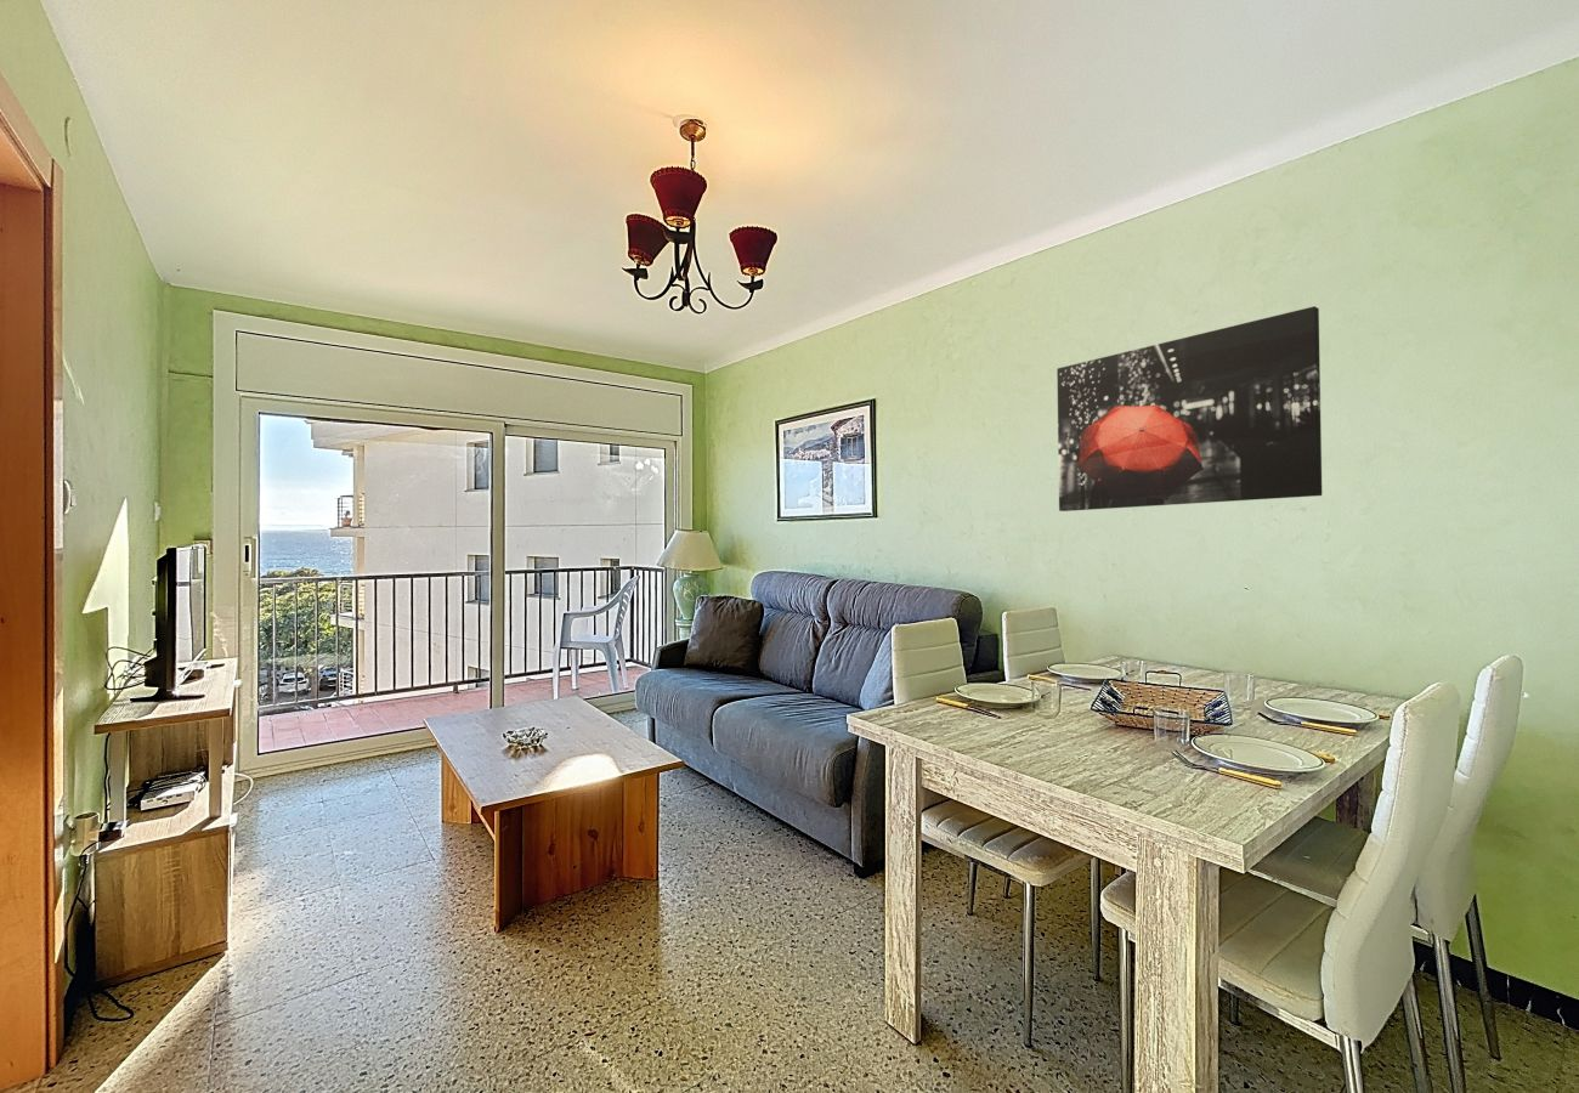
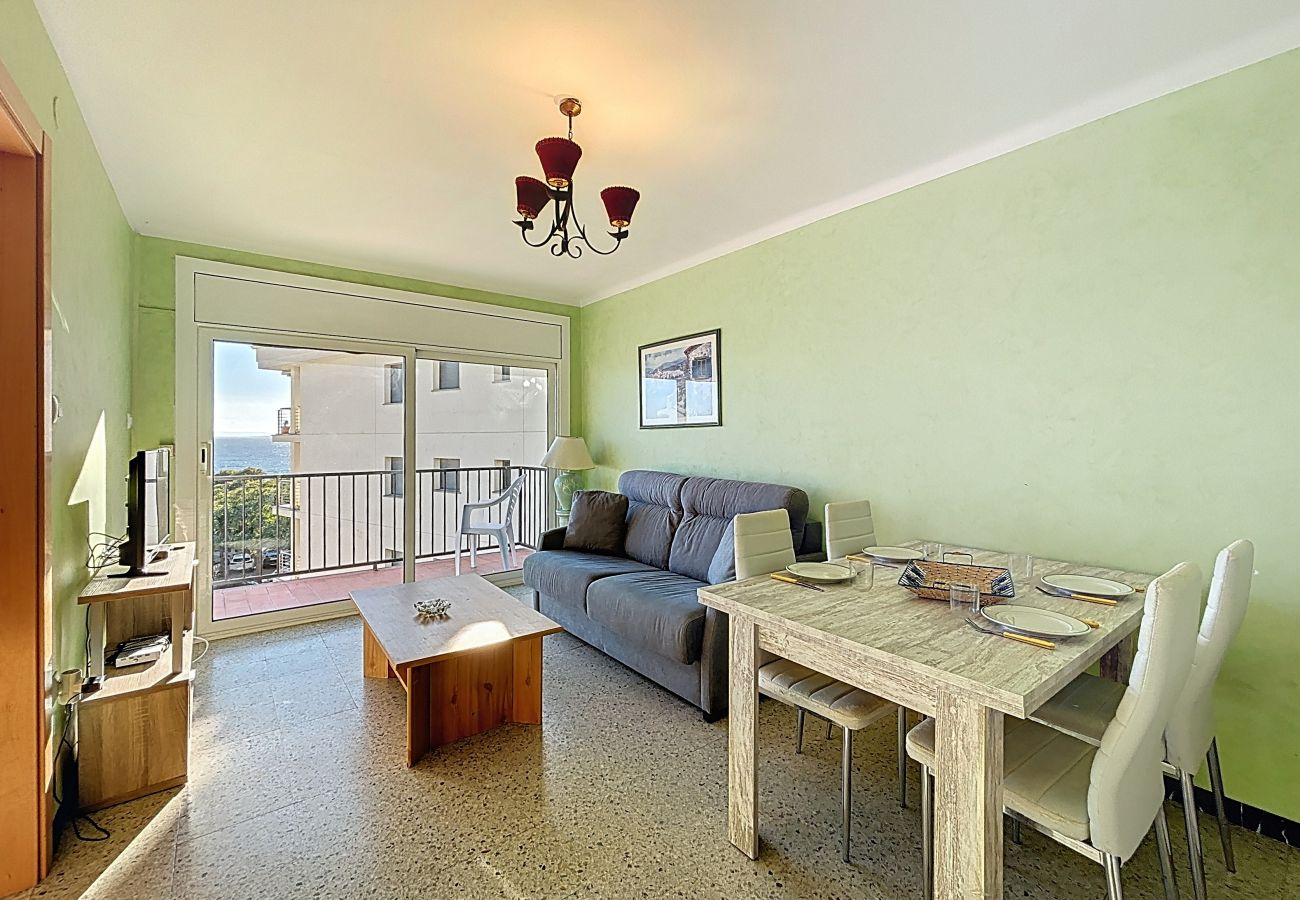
- wall art [1056,305,1323,512]
